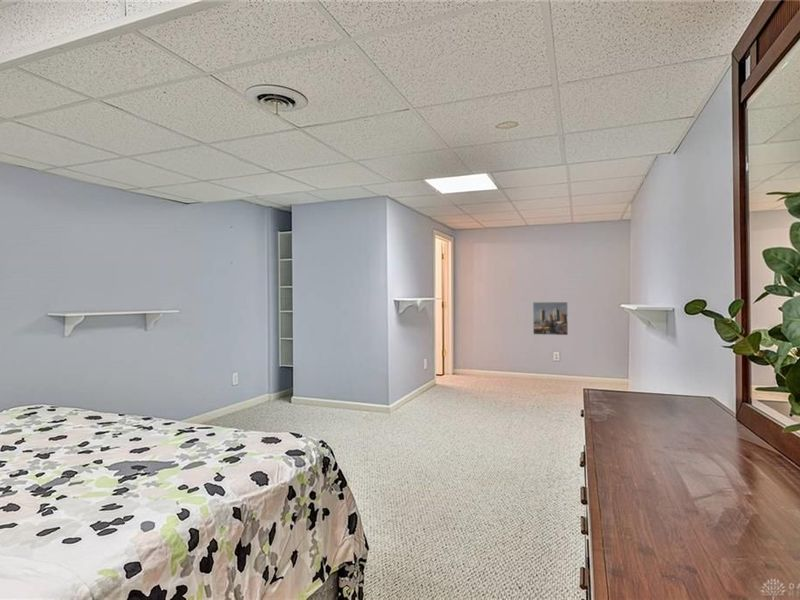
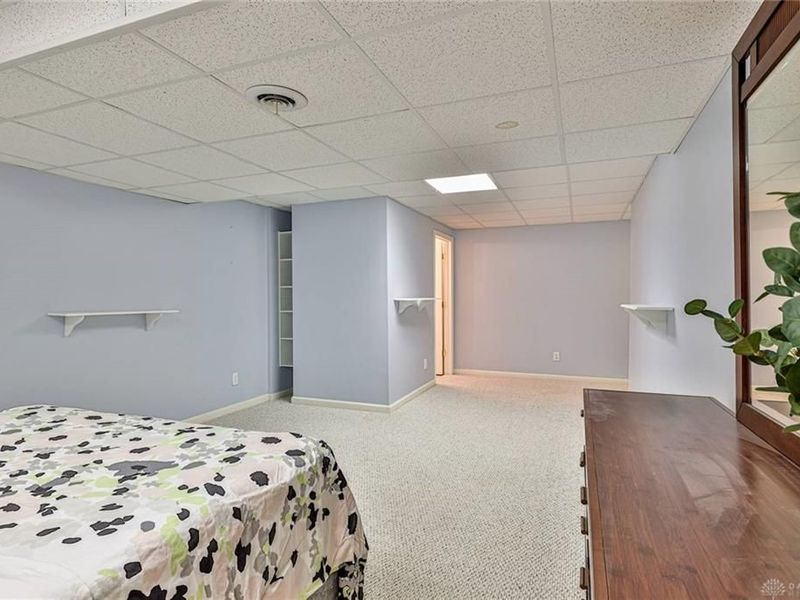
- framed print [532,301,569,336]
